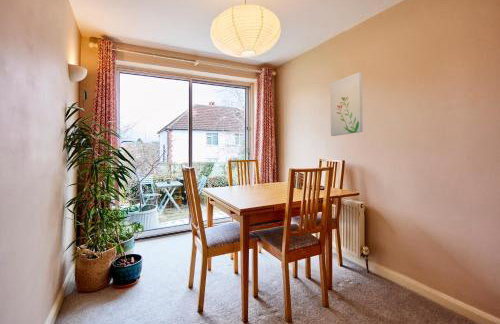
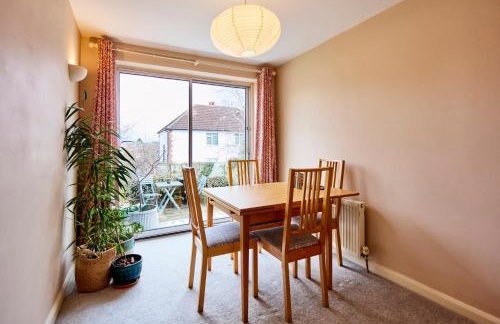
- wall art [329,71,364,137]
